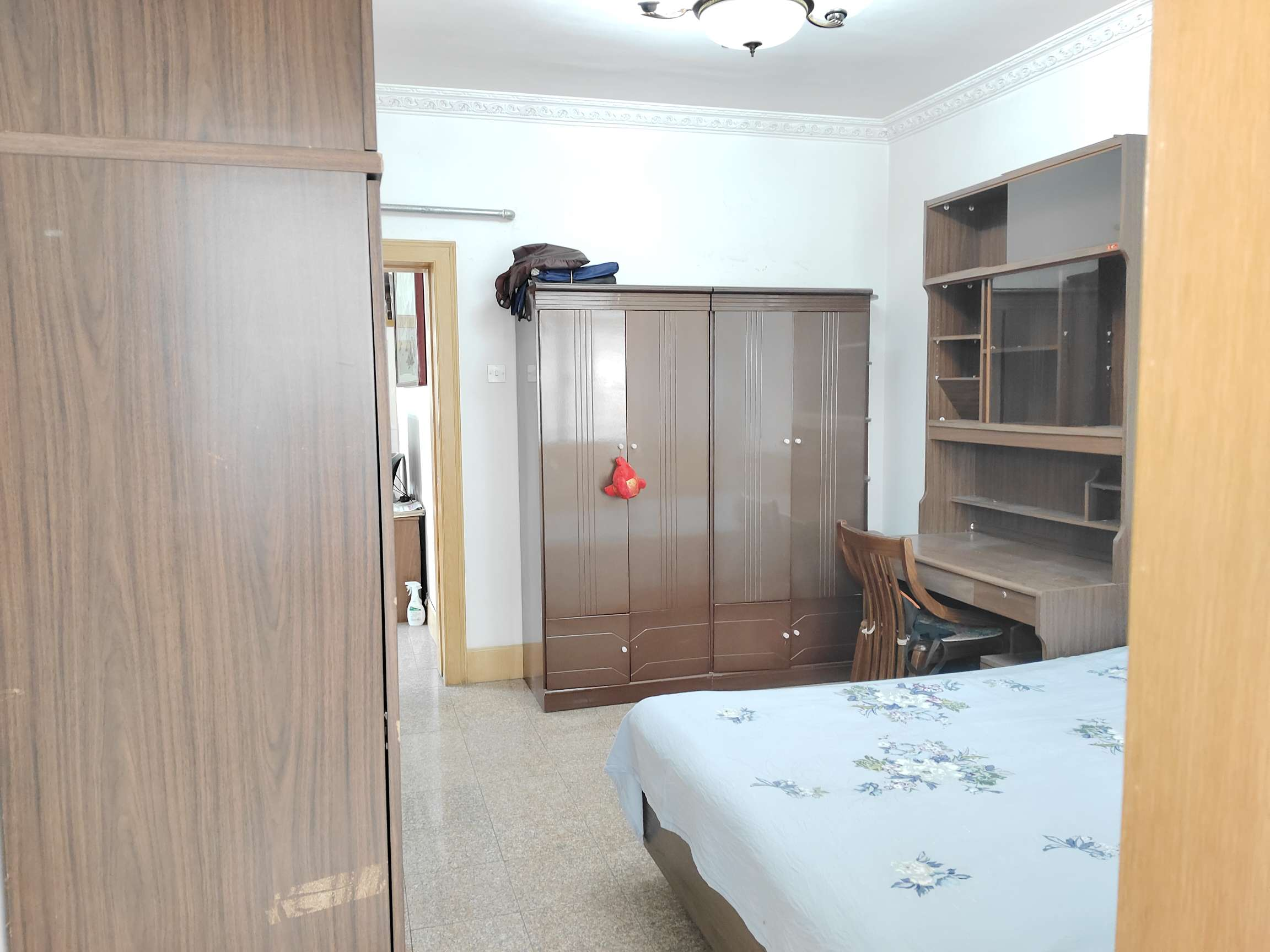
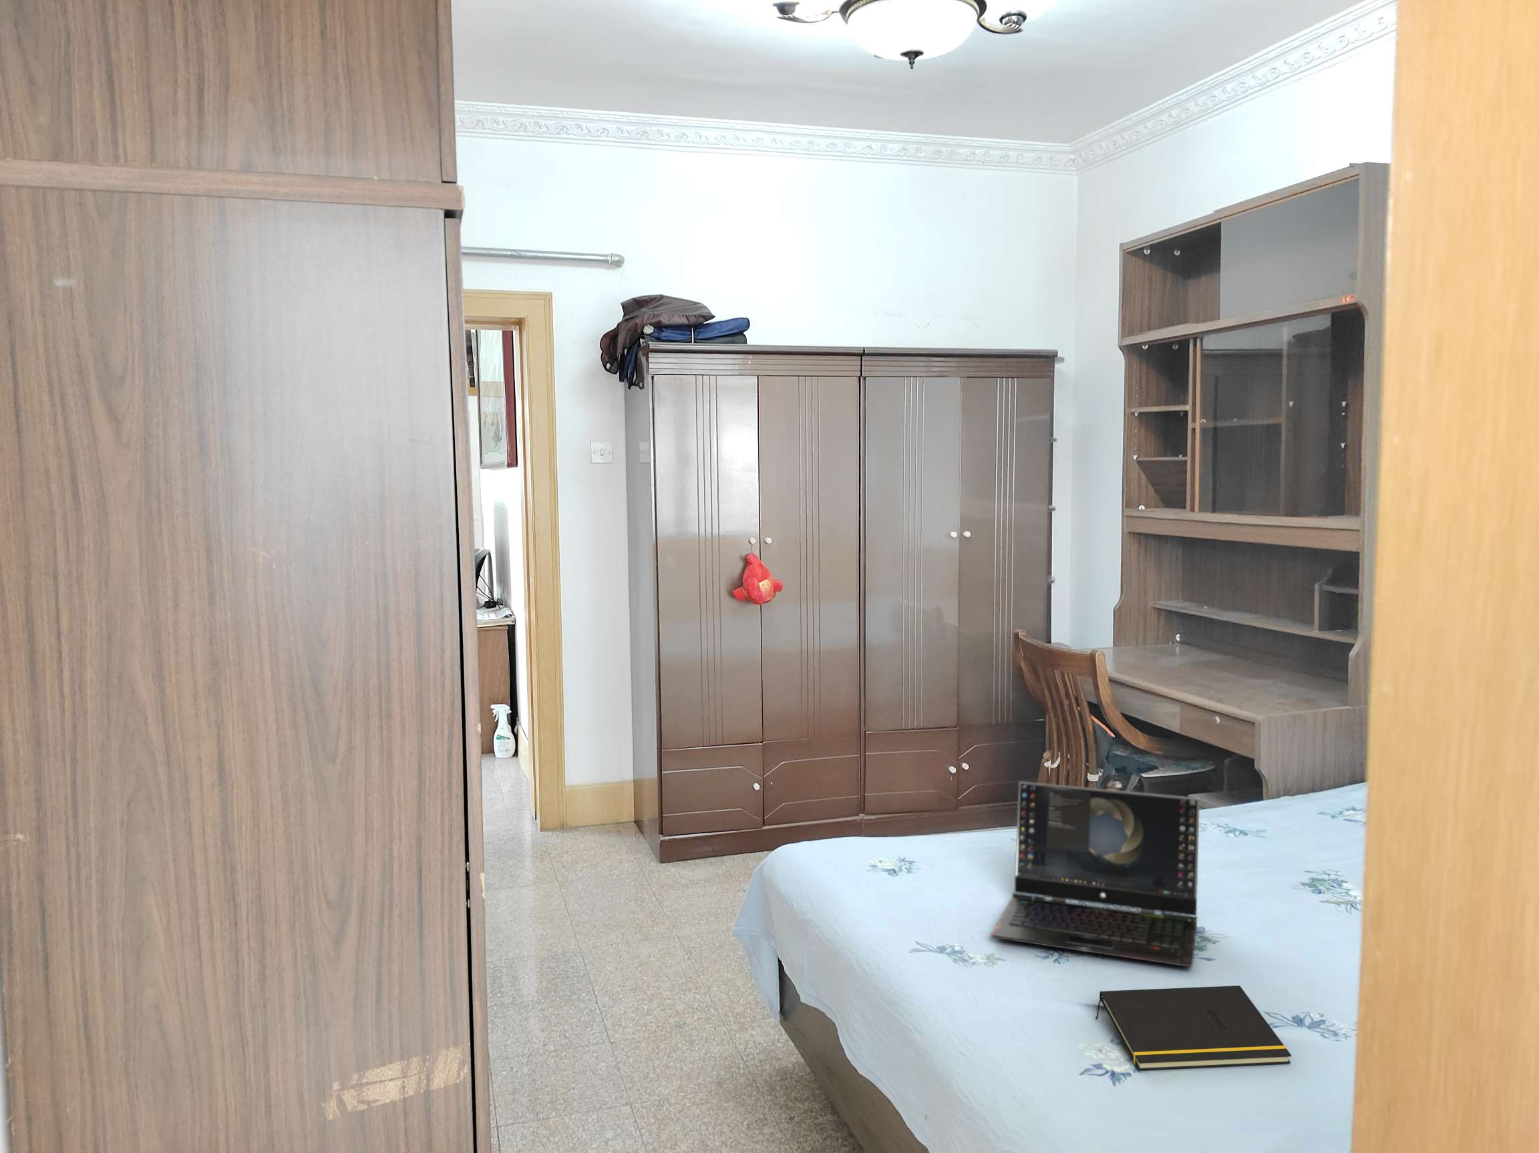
+ notepad [1094,985,1292,1071]
+ laptop computer [990,781,1201,968]
